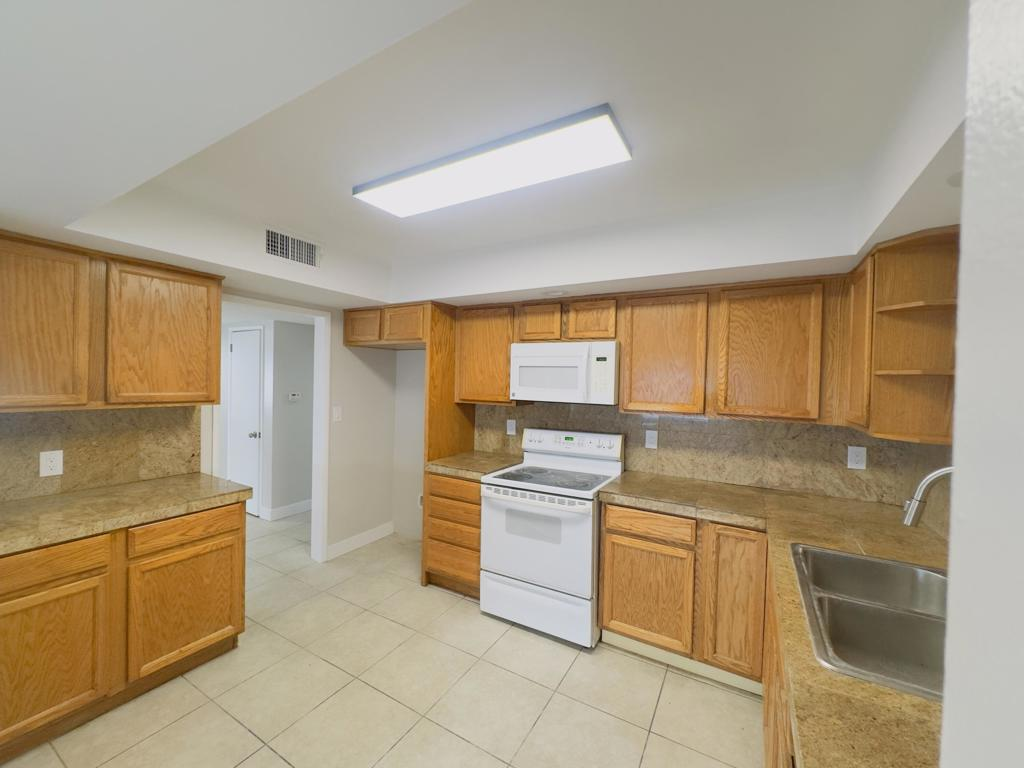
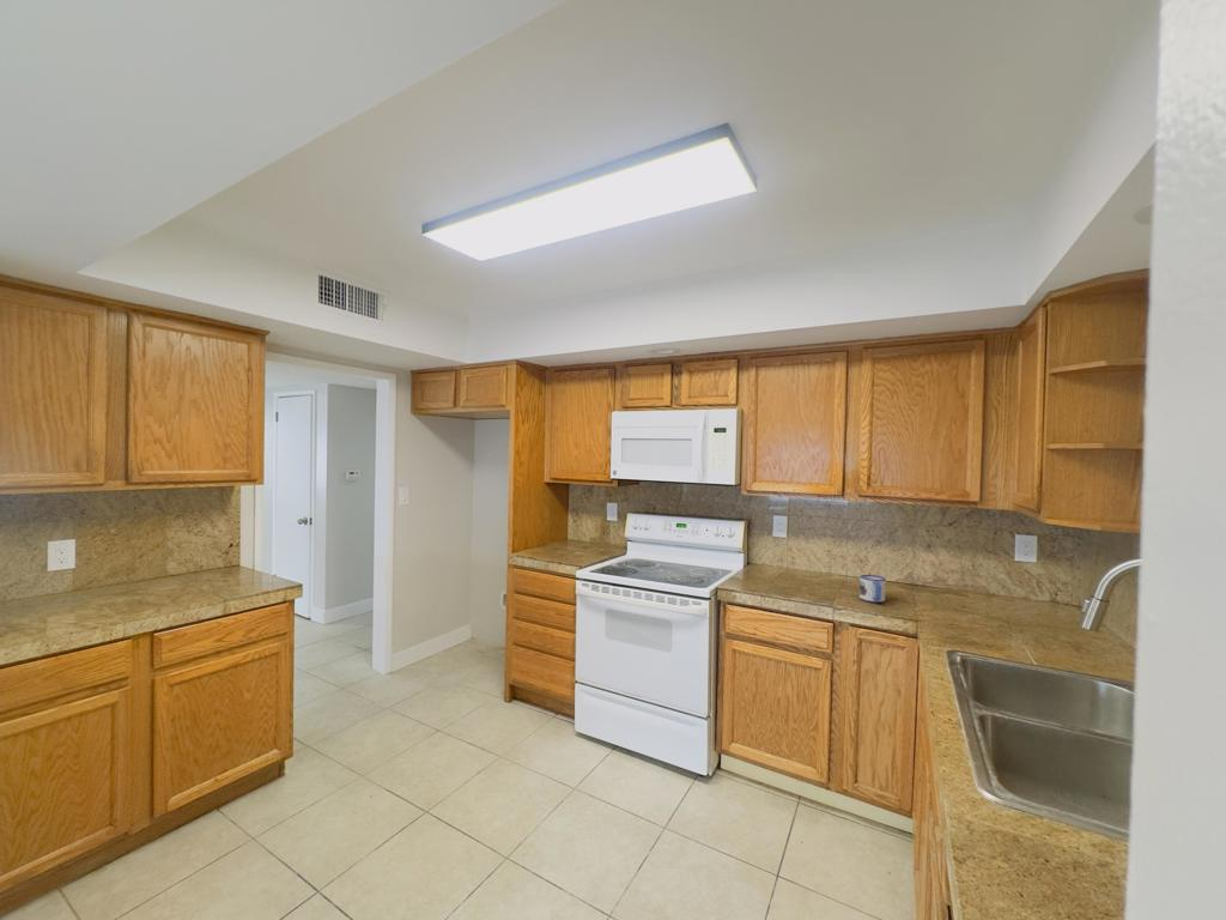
+ mug [858,574,887,604]
